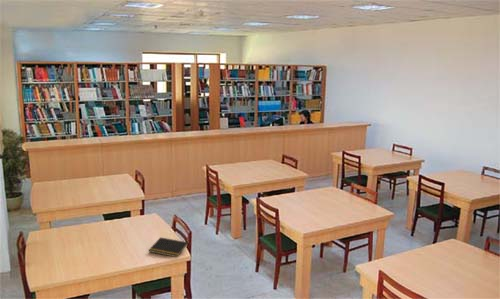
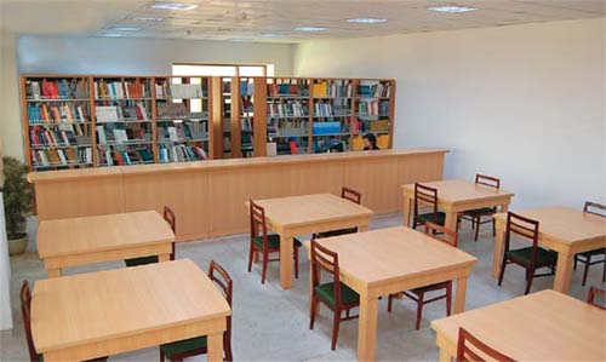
- notepad [148,236,189,258]
